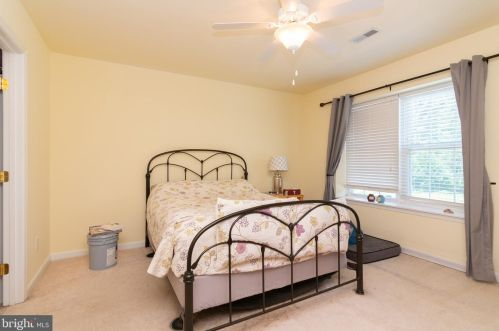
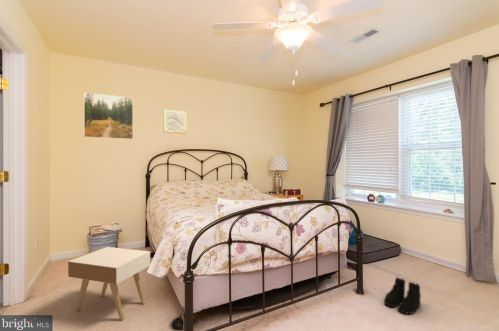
+ wall art [163,109,187,135]
+ nightstand [67,246,151,321]
+ boots [383,276,422,315]
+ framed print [83,91,134,140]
